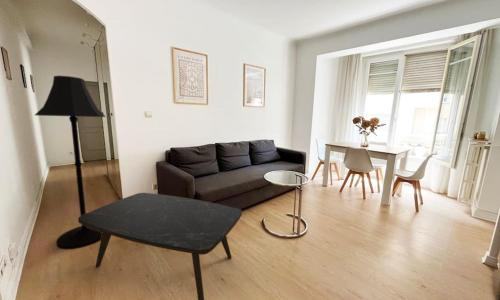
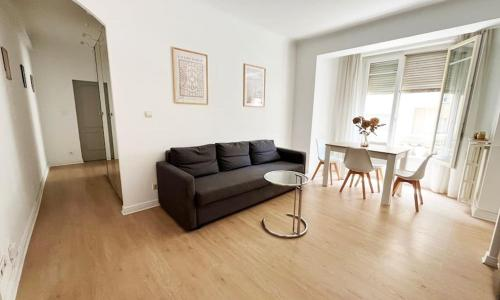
- floor lamp [34,75,107,250]
- coffee table [77,192,243,300]
